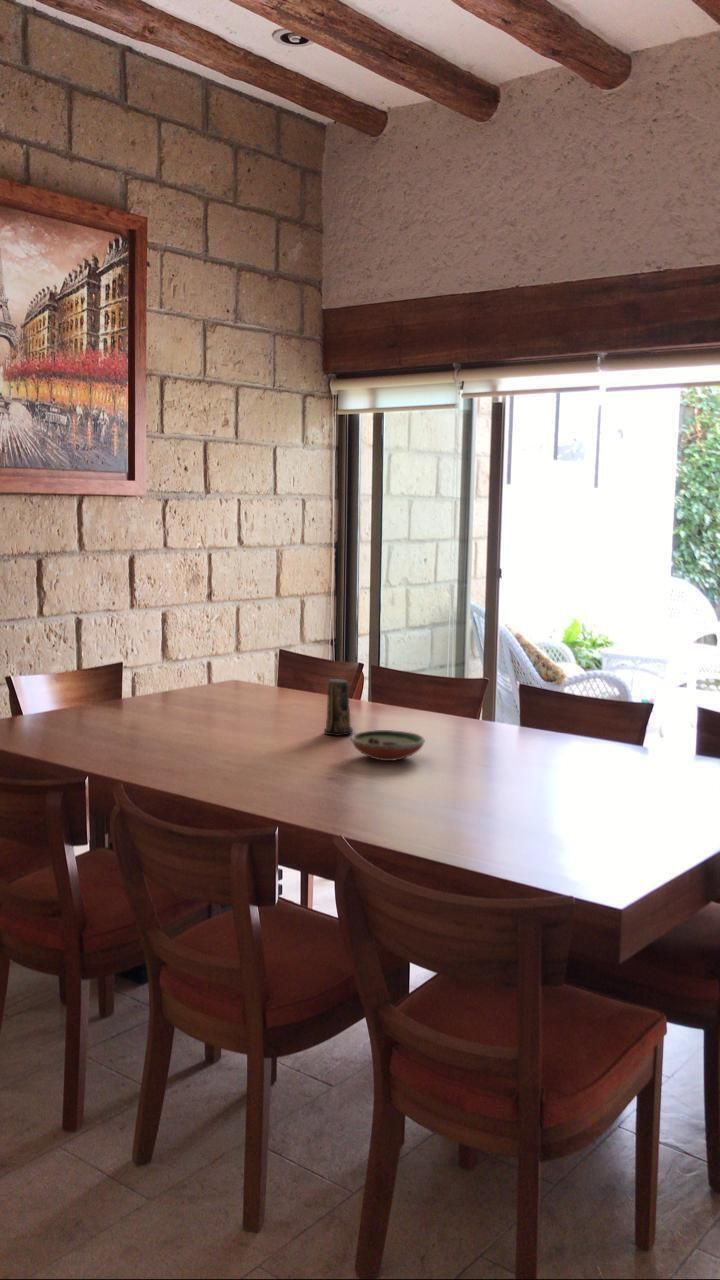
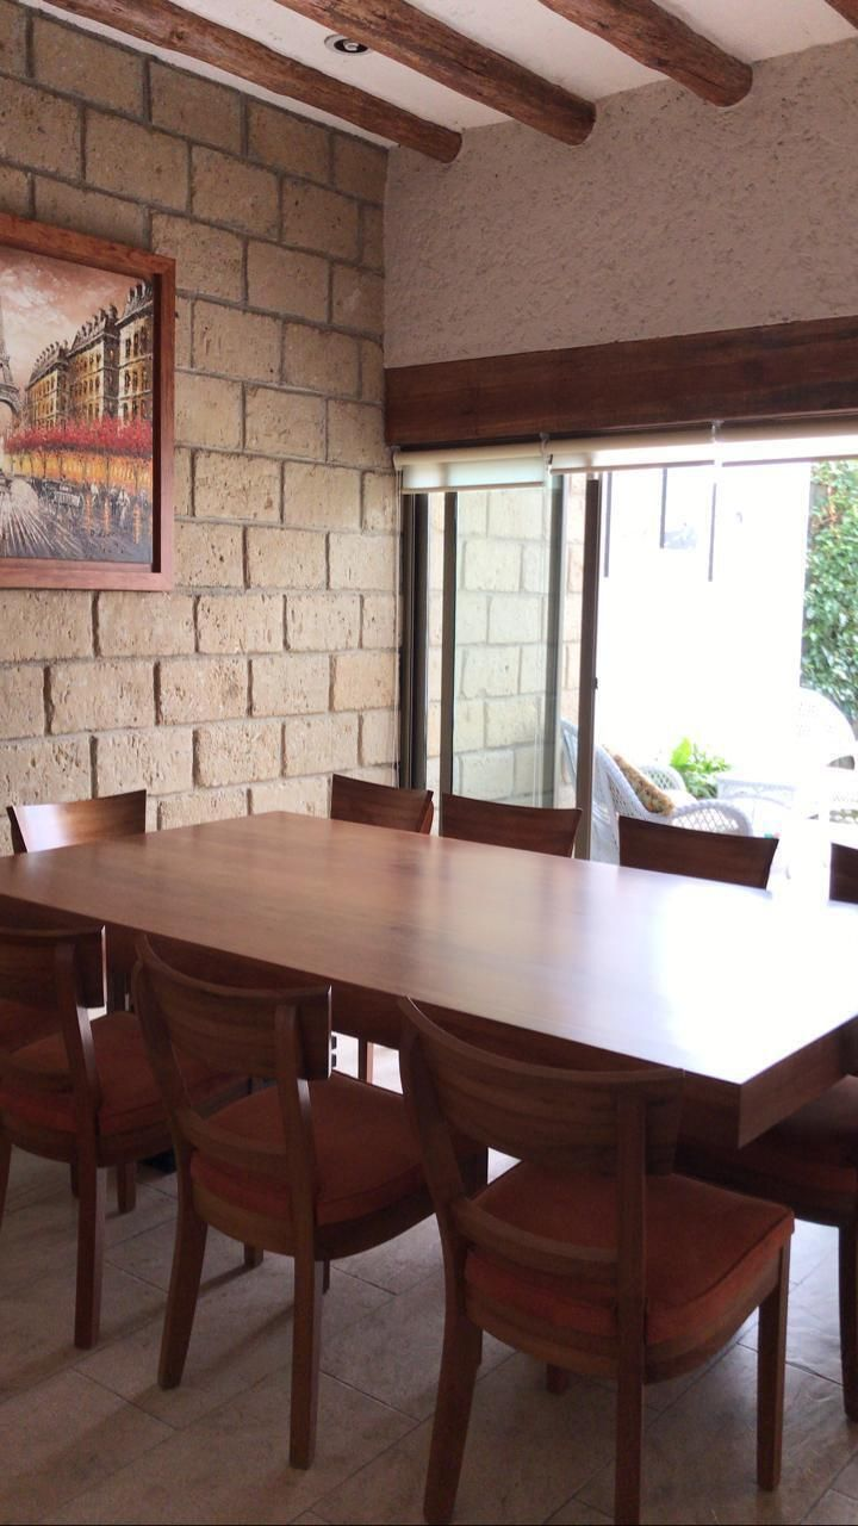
- candle [323,678,354,737]
- decorative bowl [350,729,426,762]
